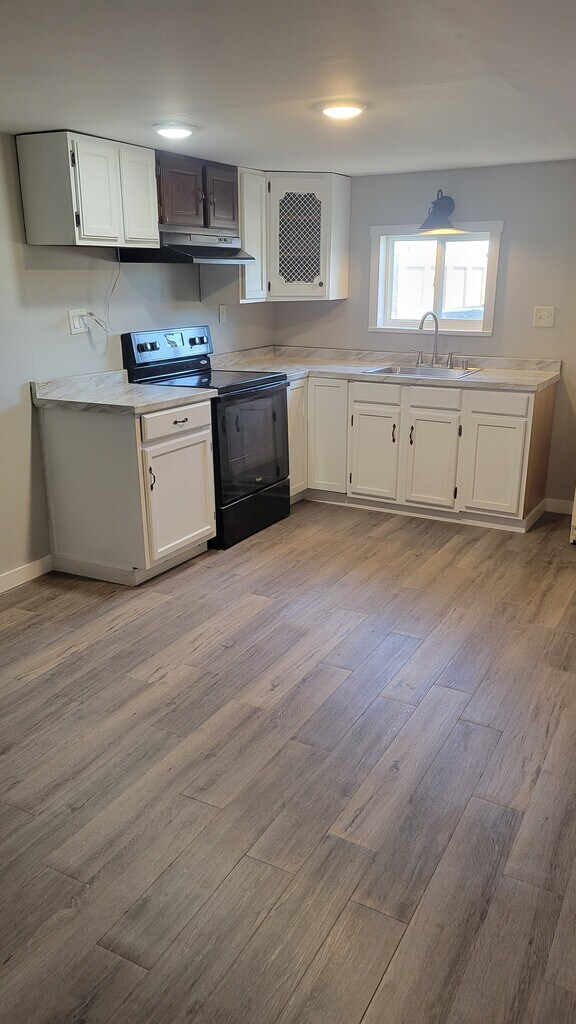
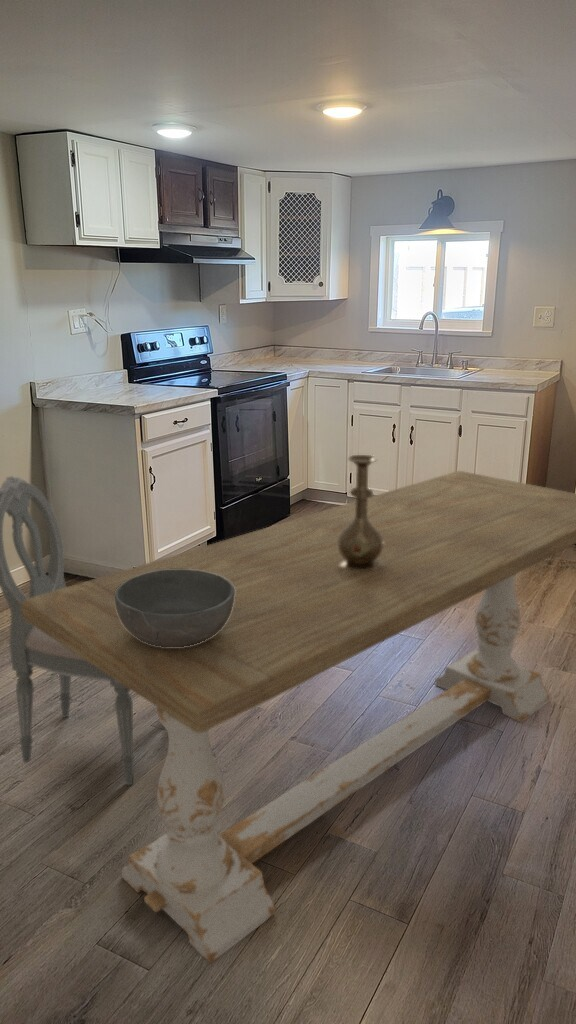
+ dining chair [0,475,136,787]
+ dining table [21,470,576,964]
+ bowl [114,569,235,647]
+ vase [338,454,383,571]
